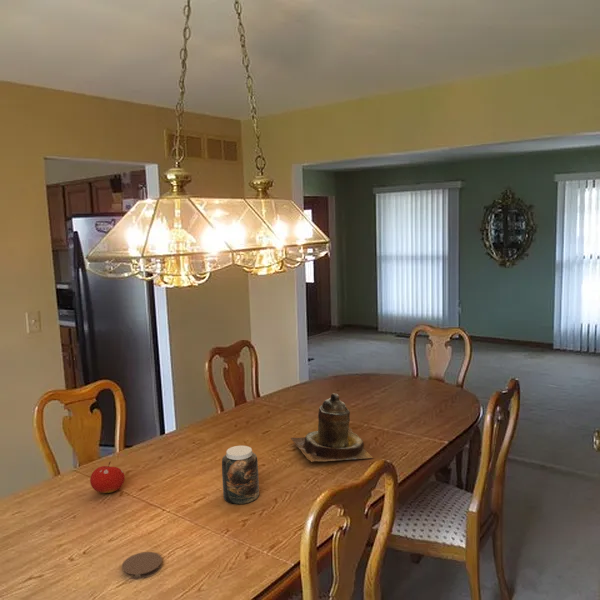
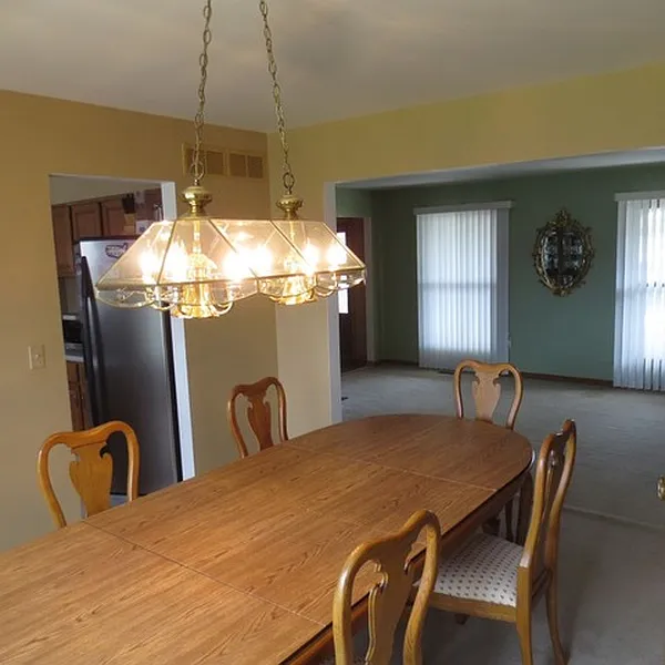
- teapot [290,392,374,463]
- jar [221,445,260,505]
- coaster [121,551,163,580]
- fruit [89,461,126,494]
